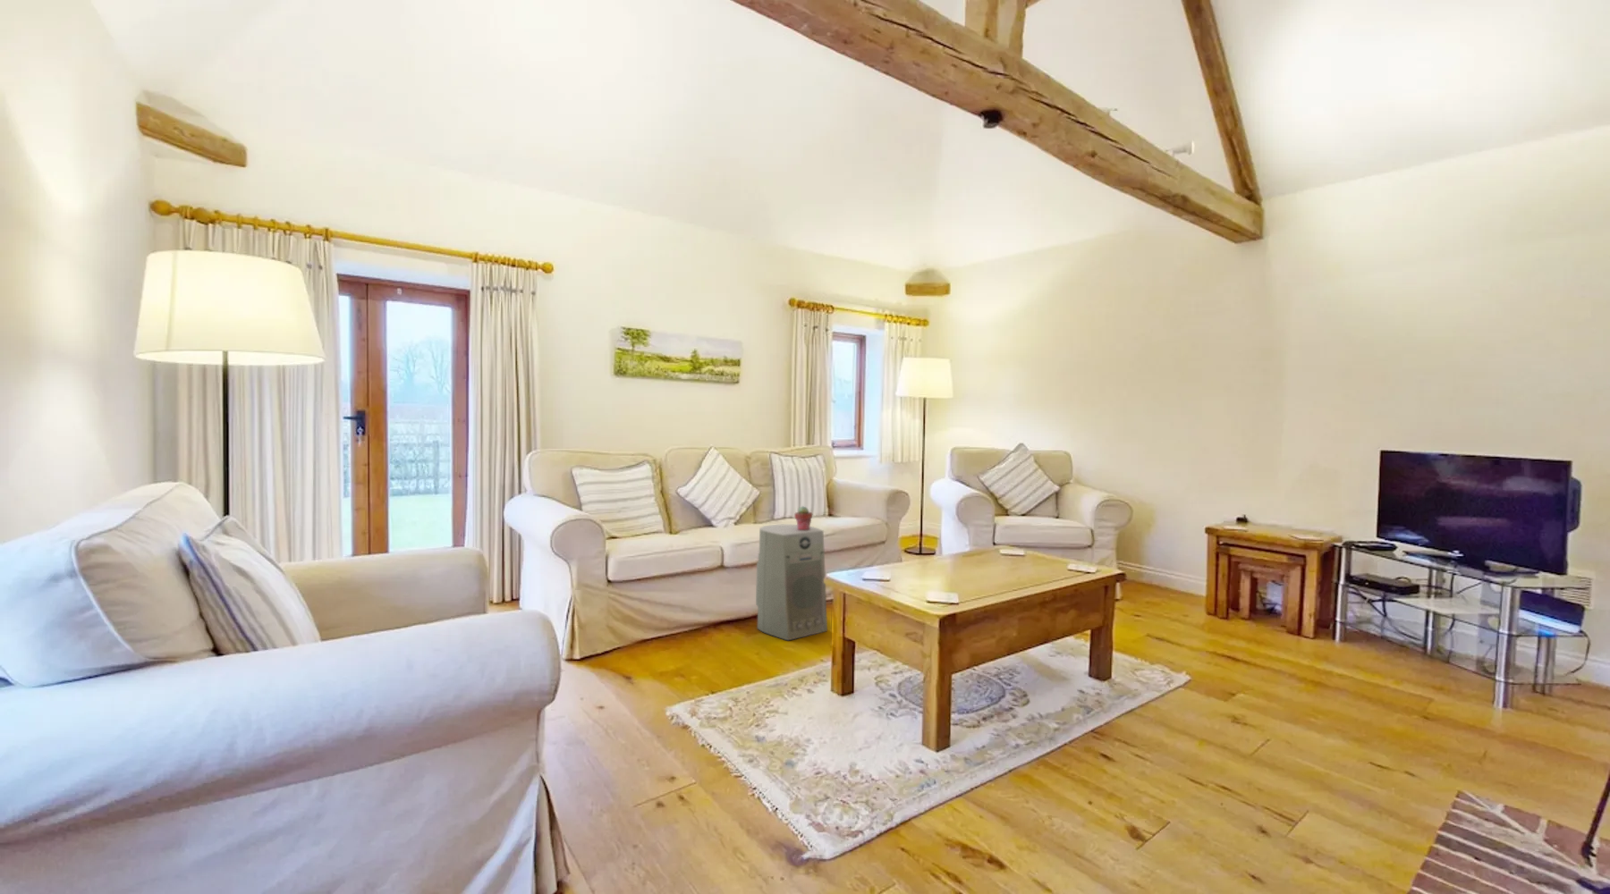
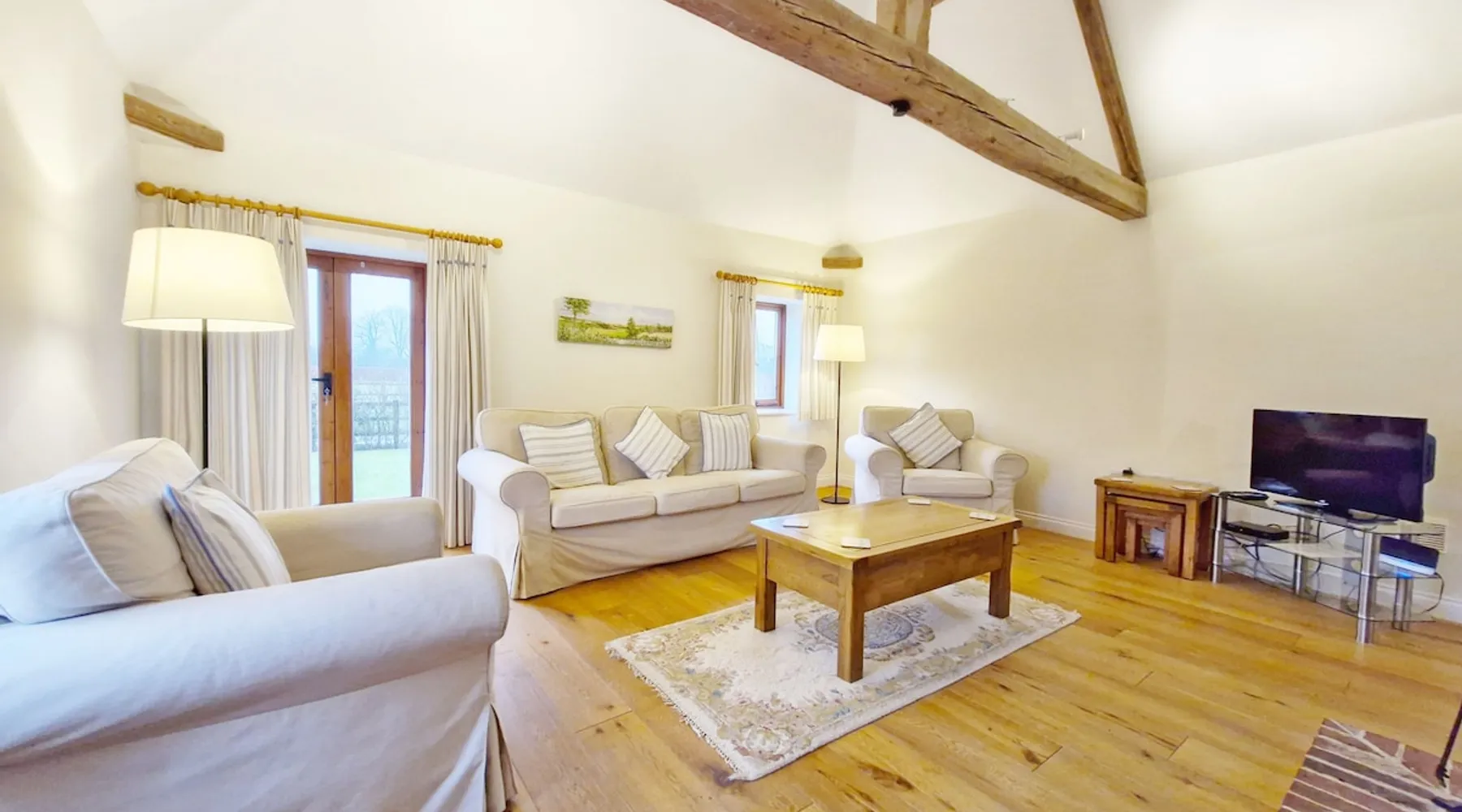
- potted succulent [793,505,813,531]
- fan [755,524,828,641]
